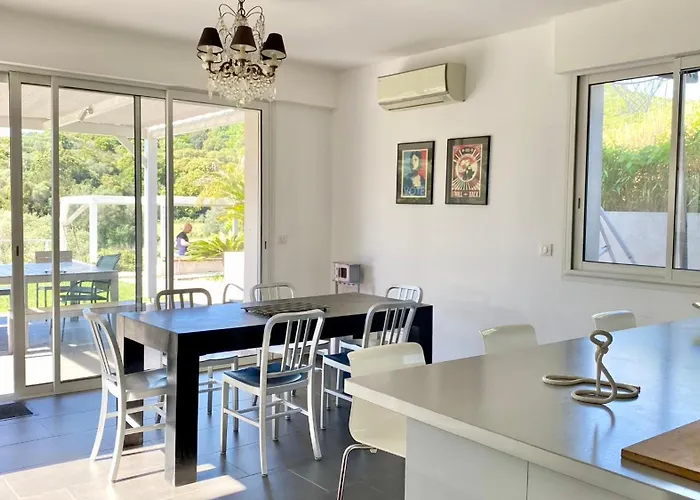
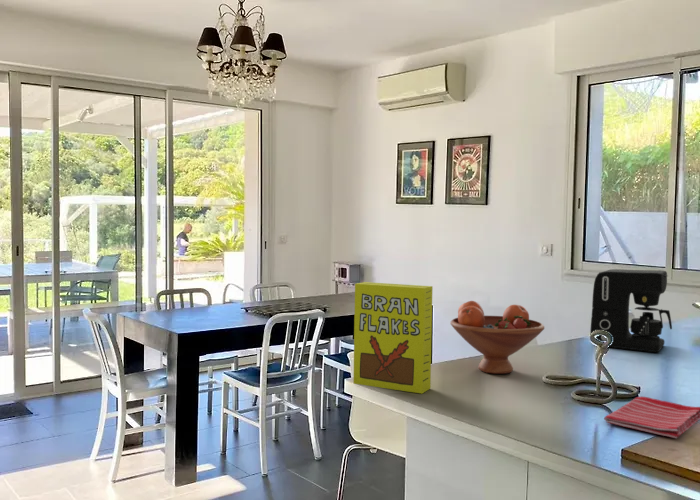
+ dish towel [603,396,700,439]
+ cereal box [352,281,434,394]
+ coffee maker [589,268,673,353]
+ fruit bowl [450,300,545,375]
